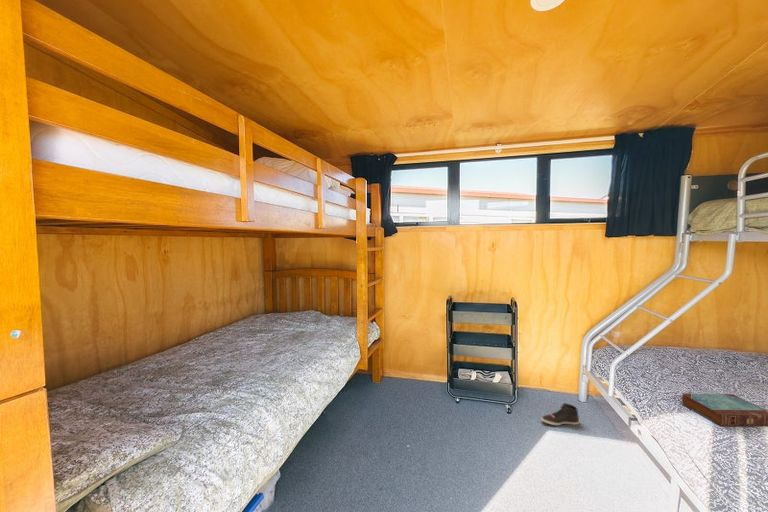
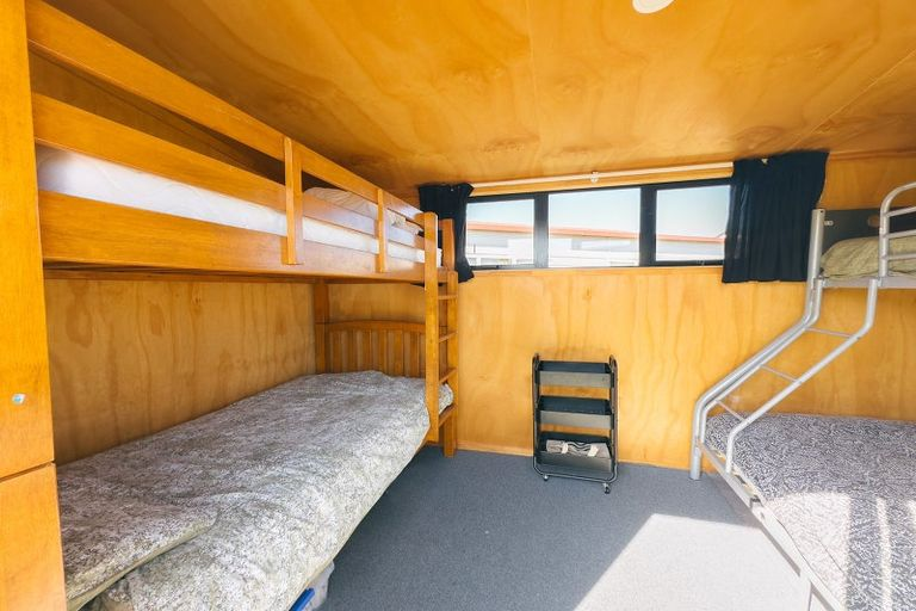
- book [681,393,768,427]
- sneaker [540,402,580,426]
